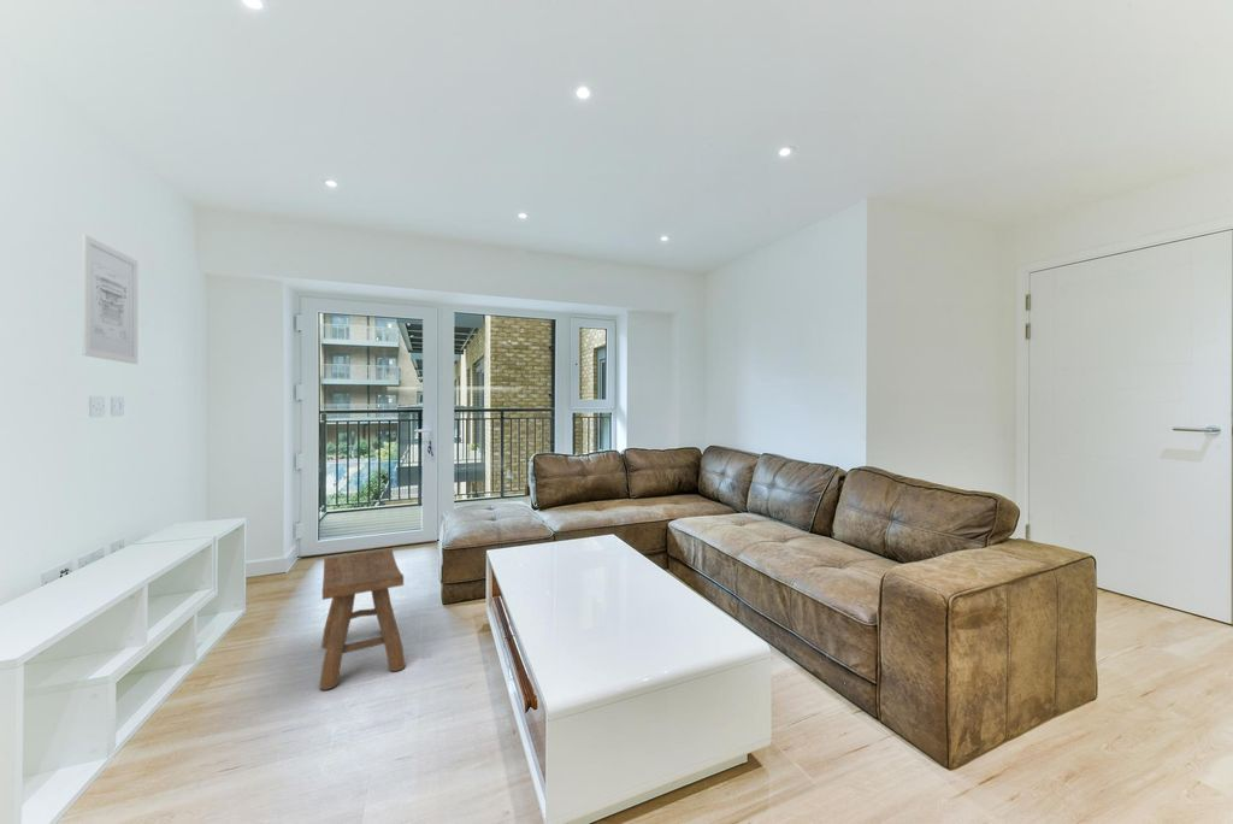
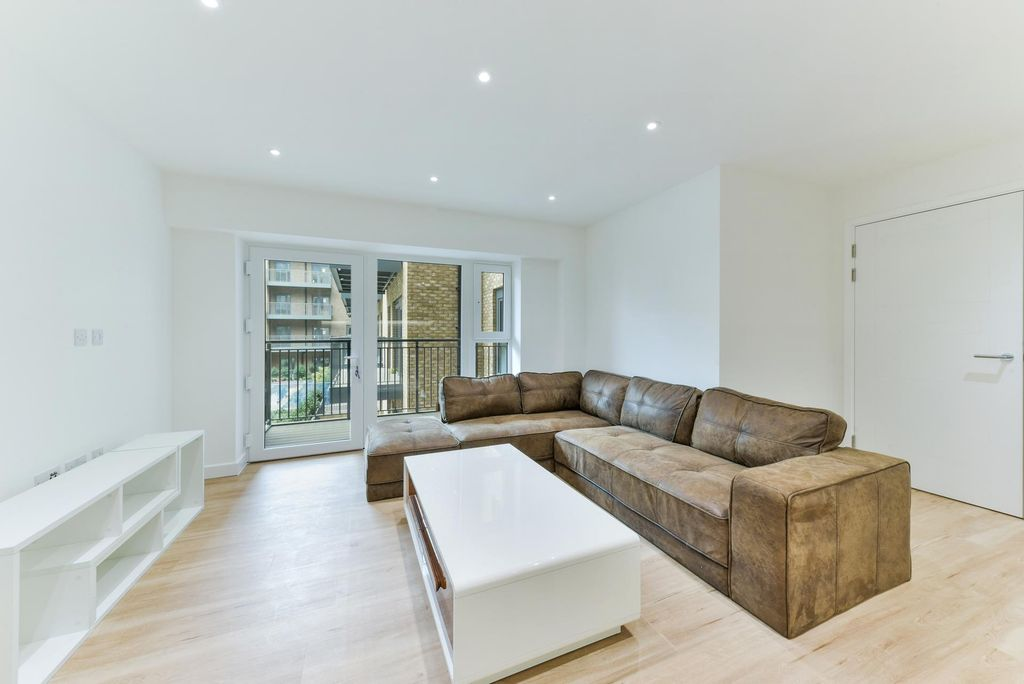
- stool [318,548,407,690]
- wall art [81,233,138,365]
